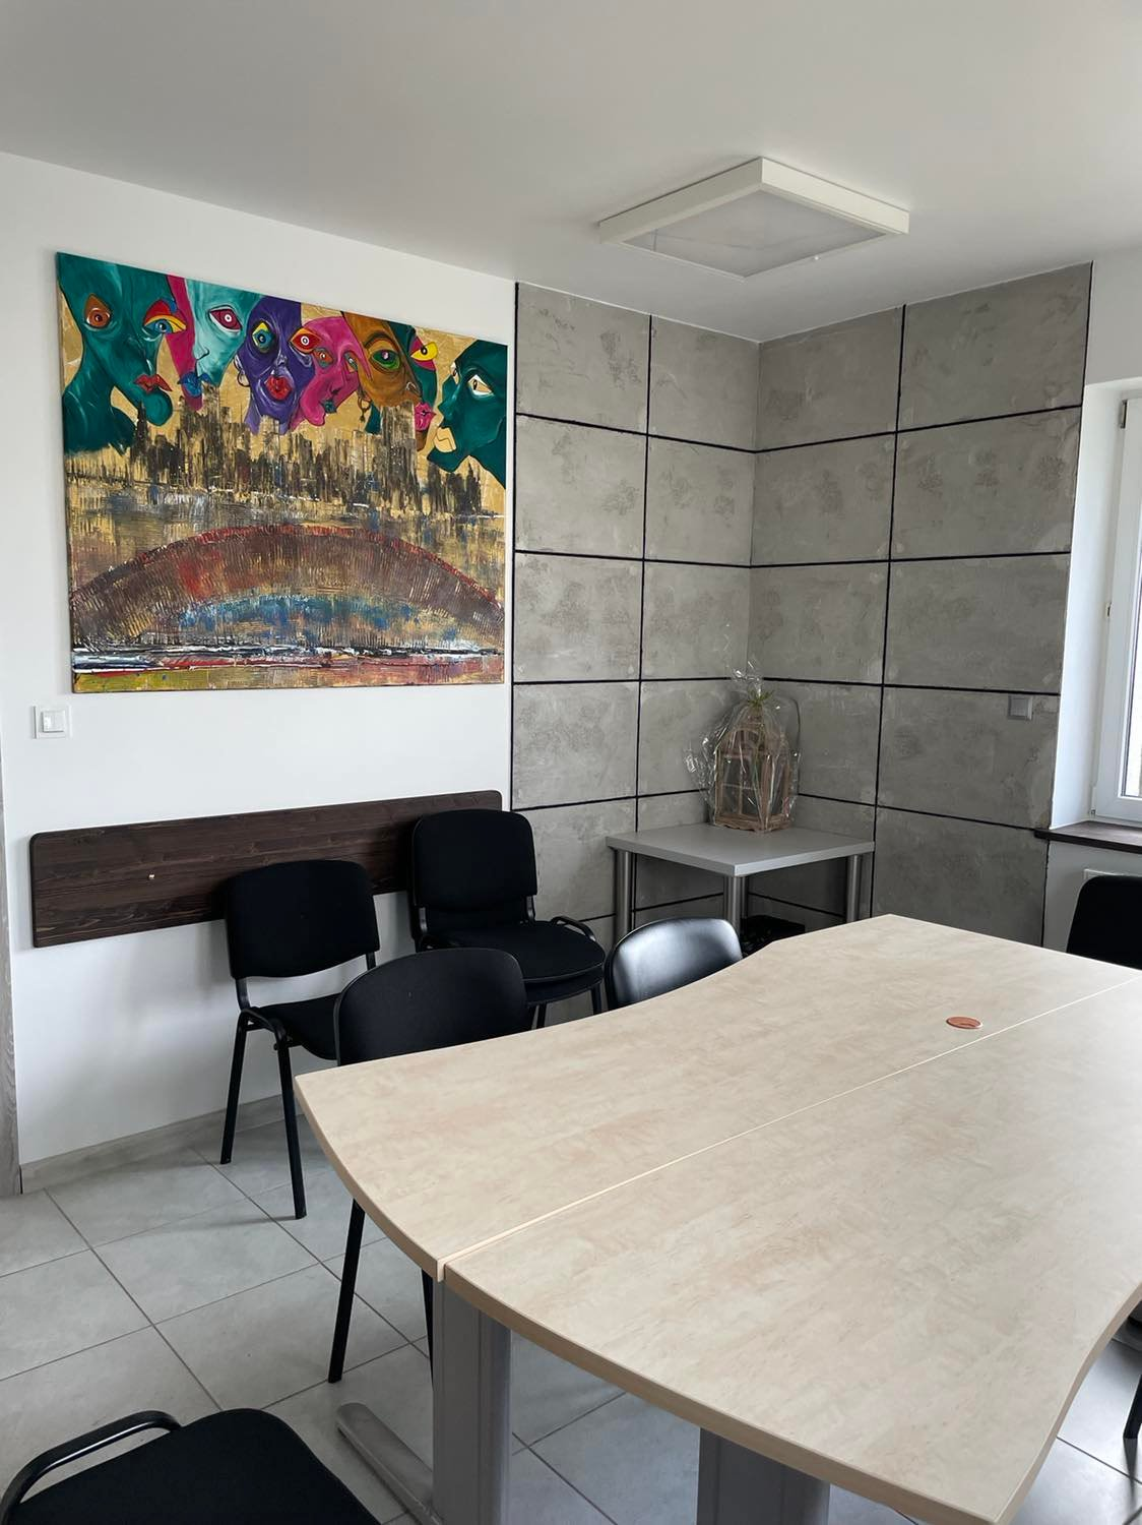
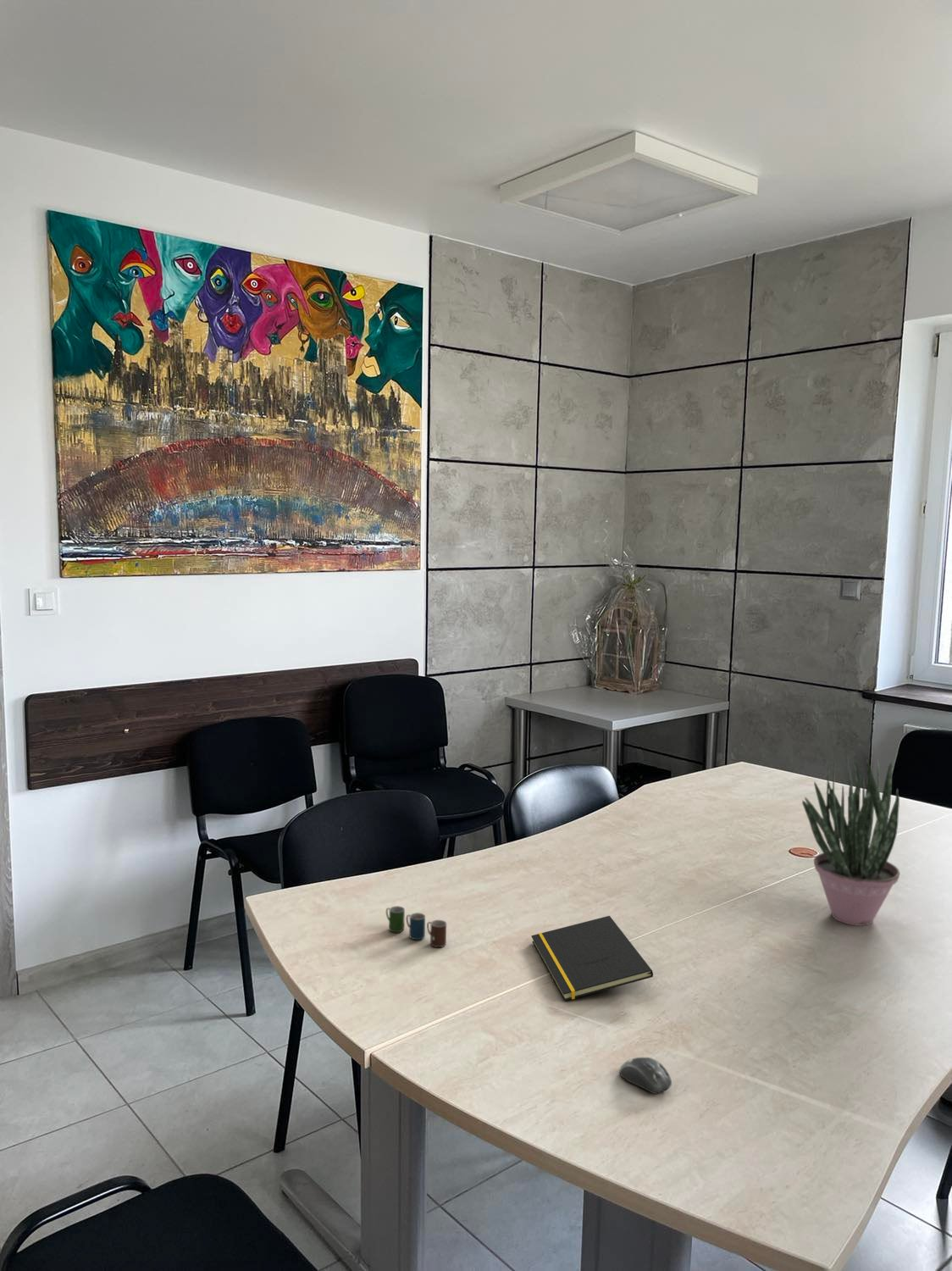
+ potted plant [801,752,901,927]
+ computer mouse [618,1057,672,1095]
+ cup [385,905,447,948]
+ notepad [530,915,654,1002]
